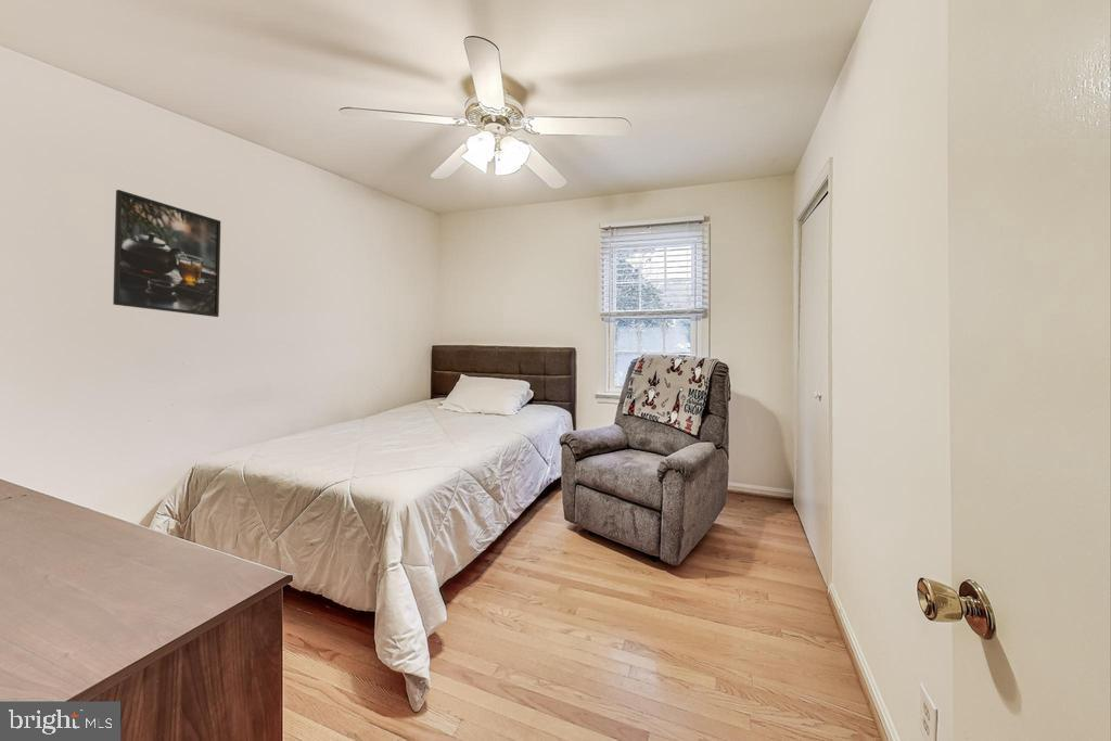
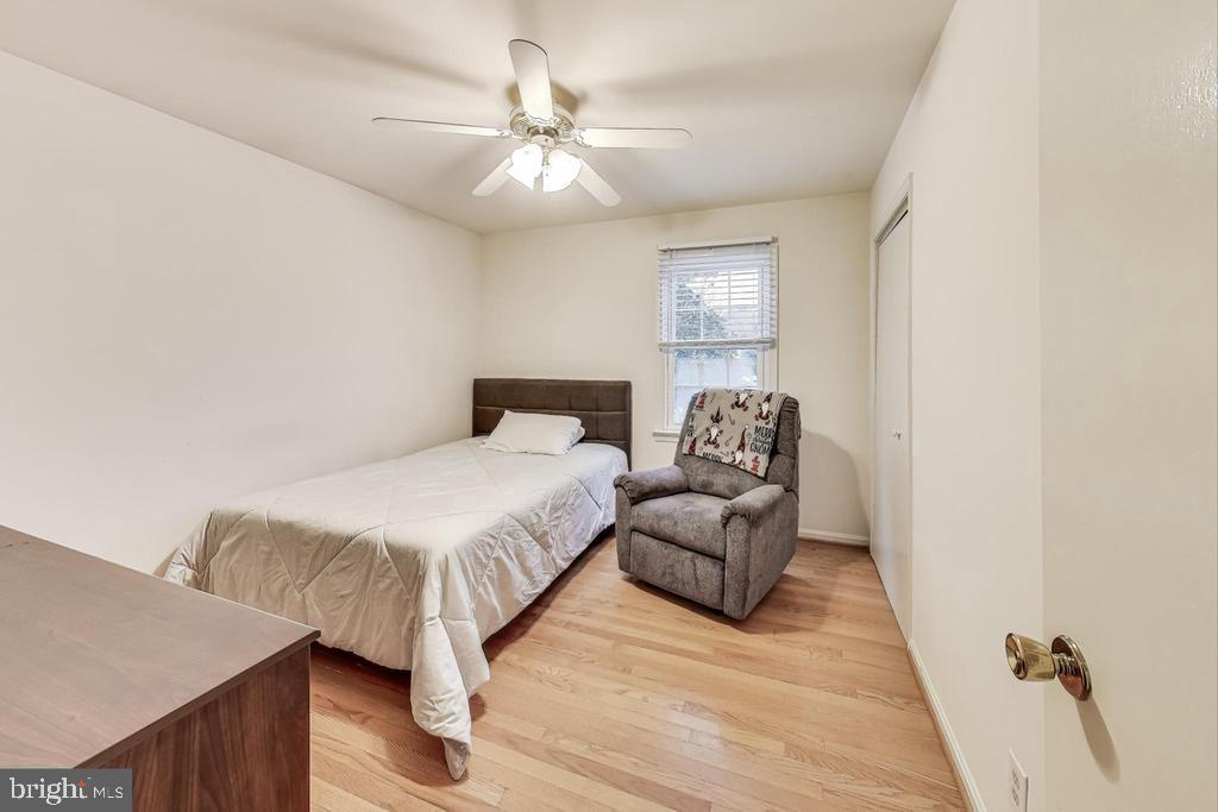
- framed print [112,189,221,318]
